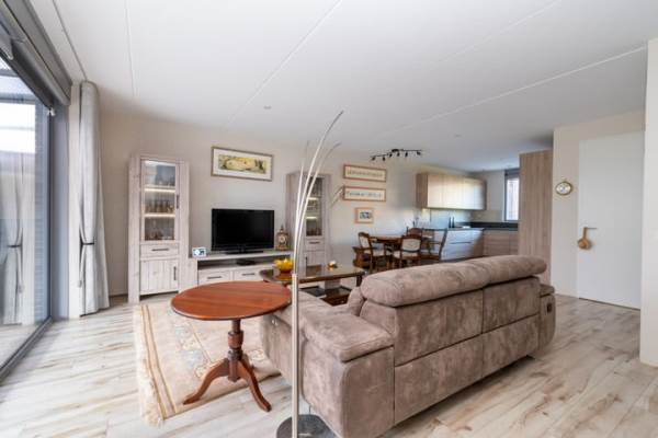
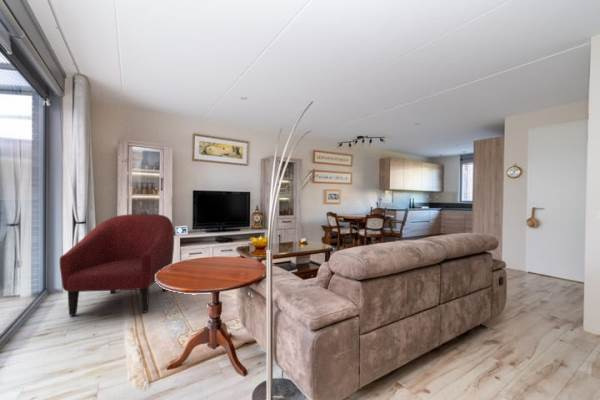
+ armchair [59,213,175,317]
